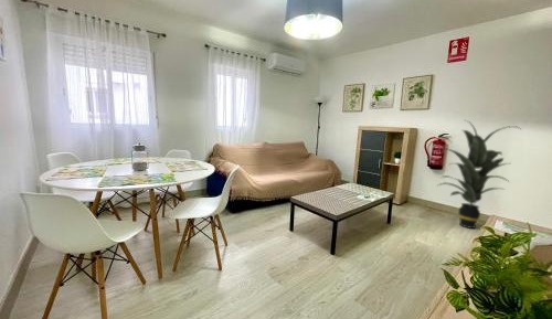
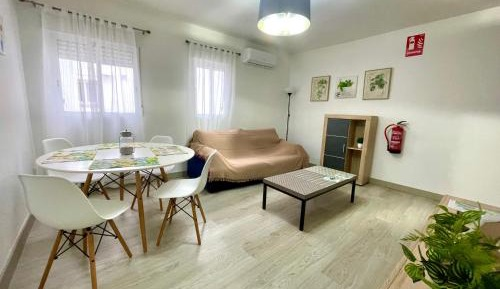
- indoor plant [434,119,523,230]
